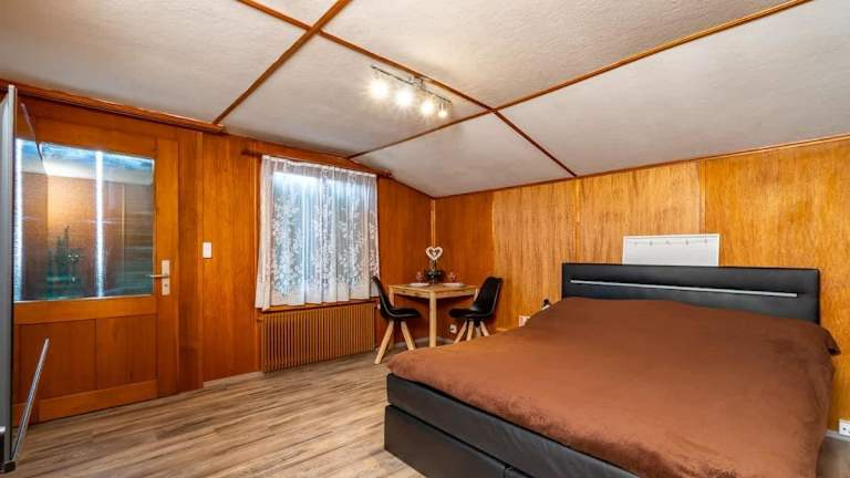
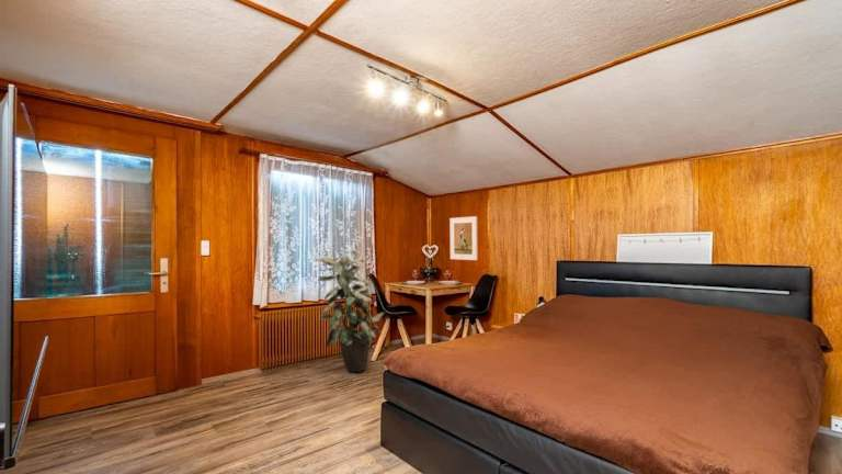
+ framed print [448,215,479,261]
+ indoor plant [314,249,386,373]
